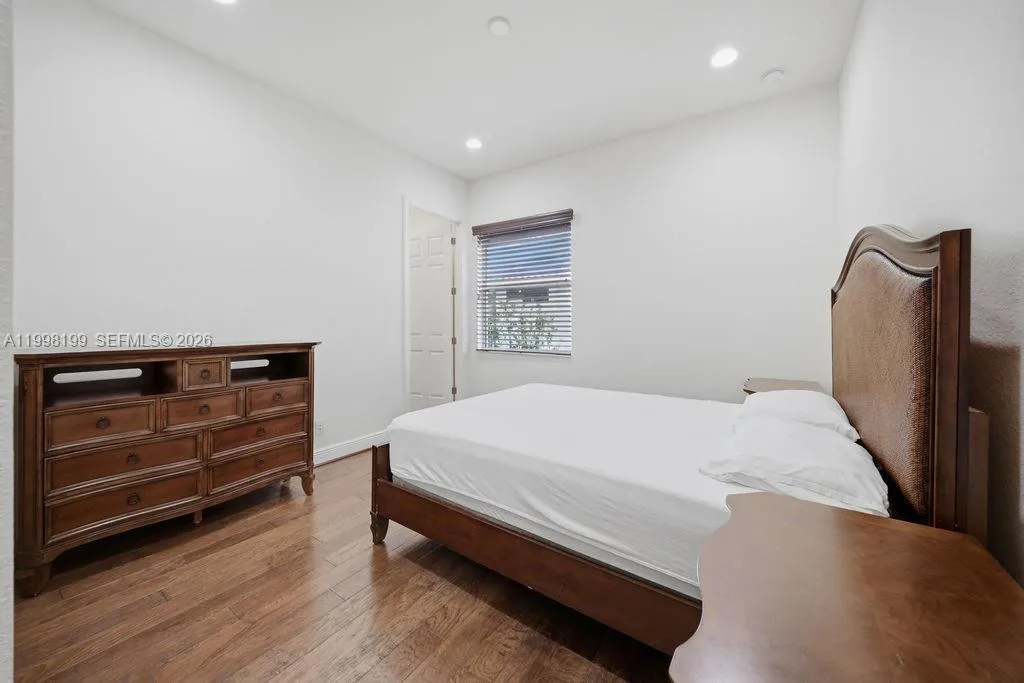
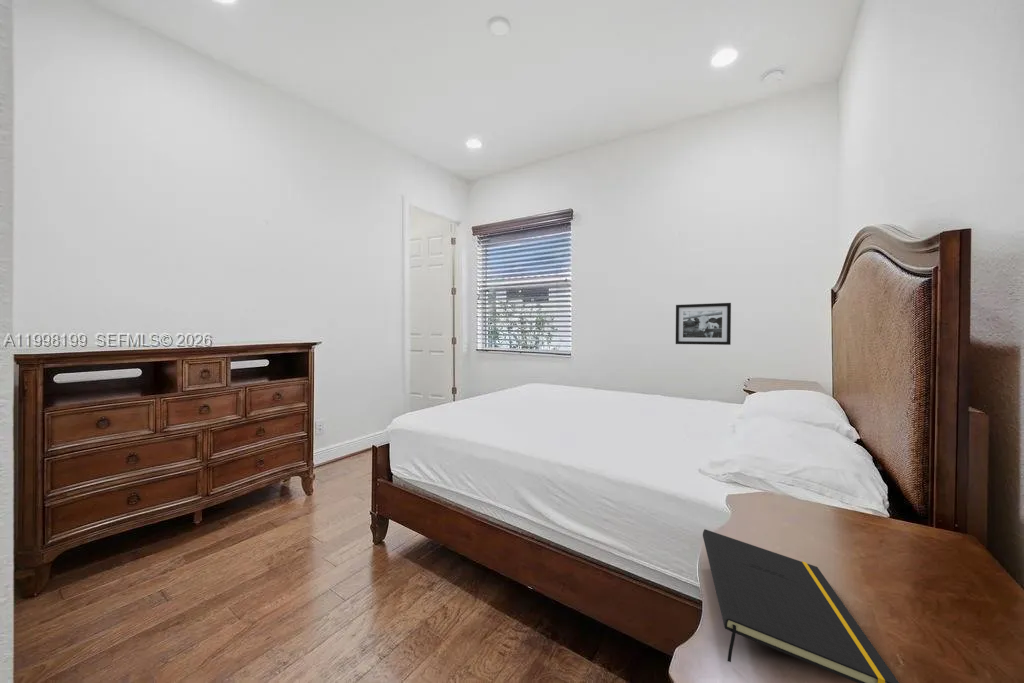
+ picture frame [675,302,732,346]
+ notepad [702,528,900,683]
